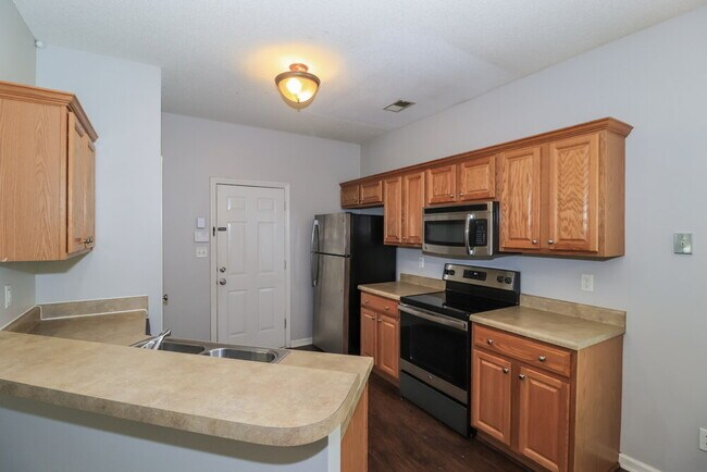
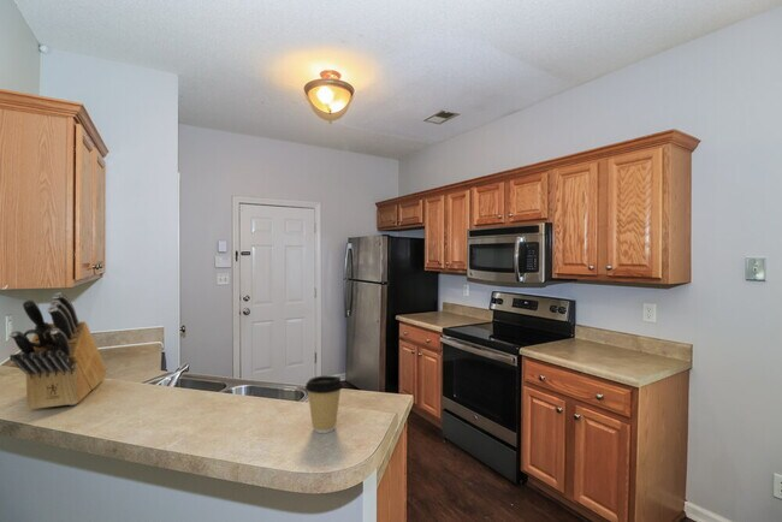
+ coffee cup [304,375,344,434]
+ knife block [8,292,108,410]
